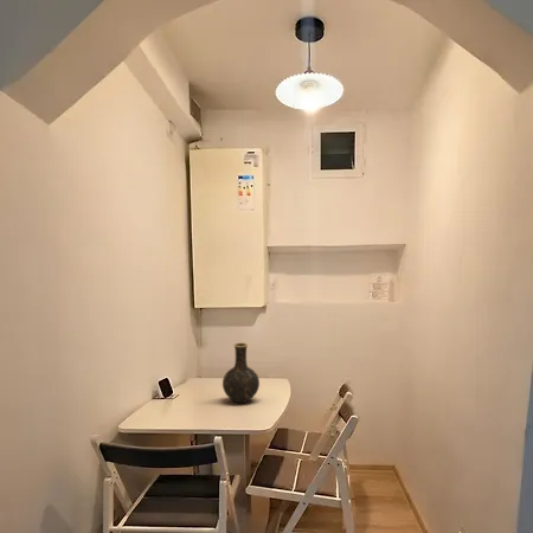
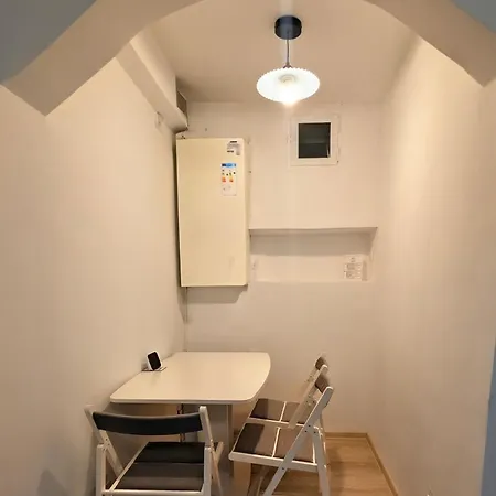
- vase [221,341,261,404]
